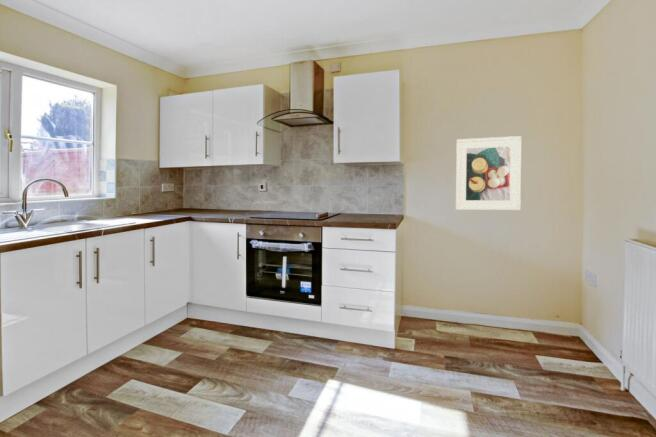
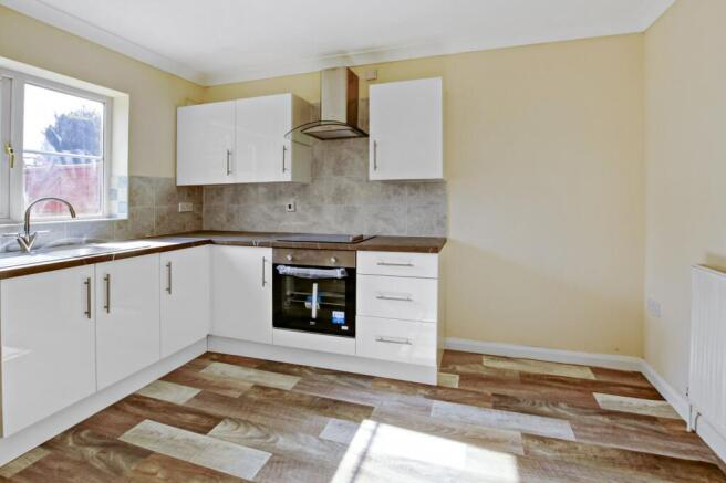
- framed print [455,135,522,211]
